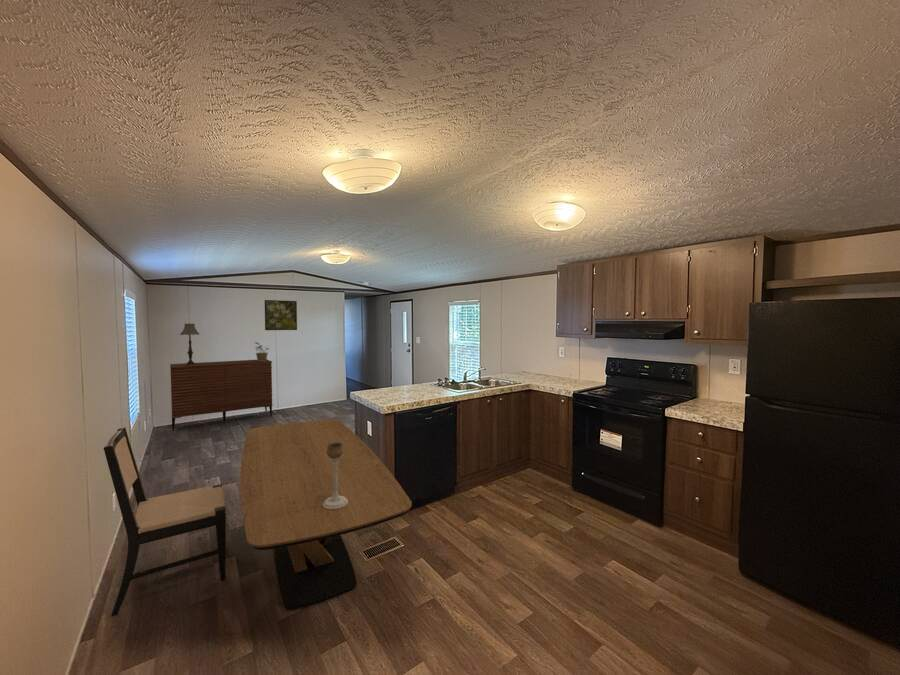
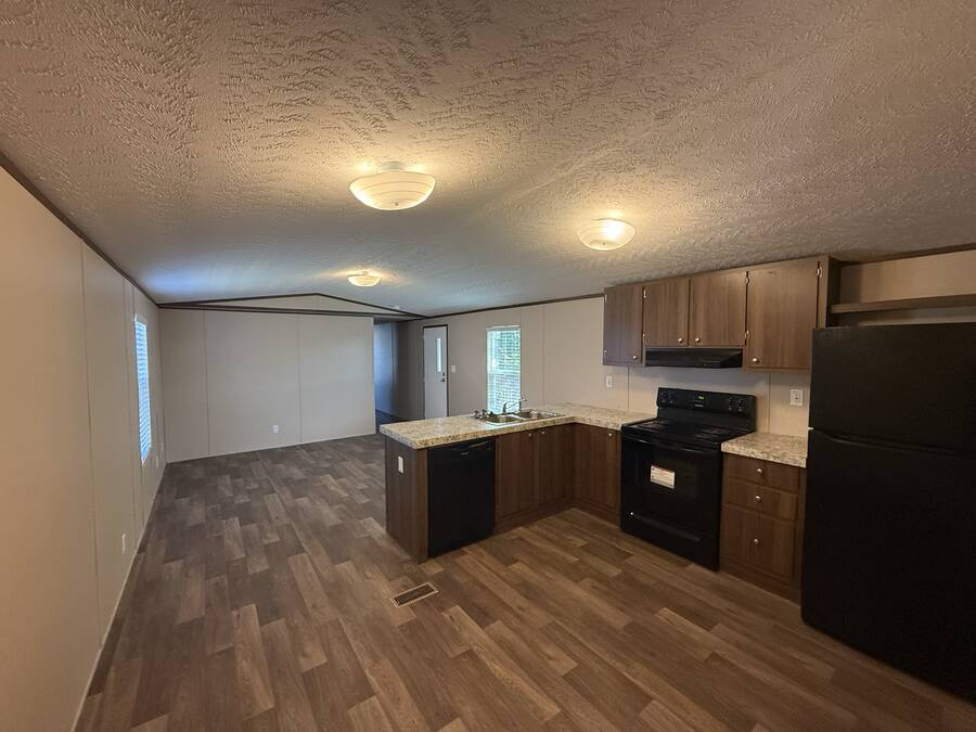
- candle holder [323,442,348,509]
- dining table [240,419,413,609]
- chair [103,426,227,618]
- sideboard [169,359,273,432]
- table lamp [179,323,200,365]
- potted plant [253,341,271,361]
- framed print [264,299,298,331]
